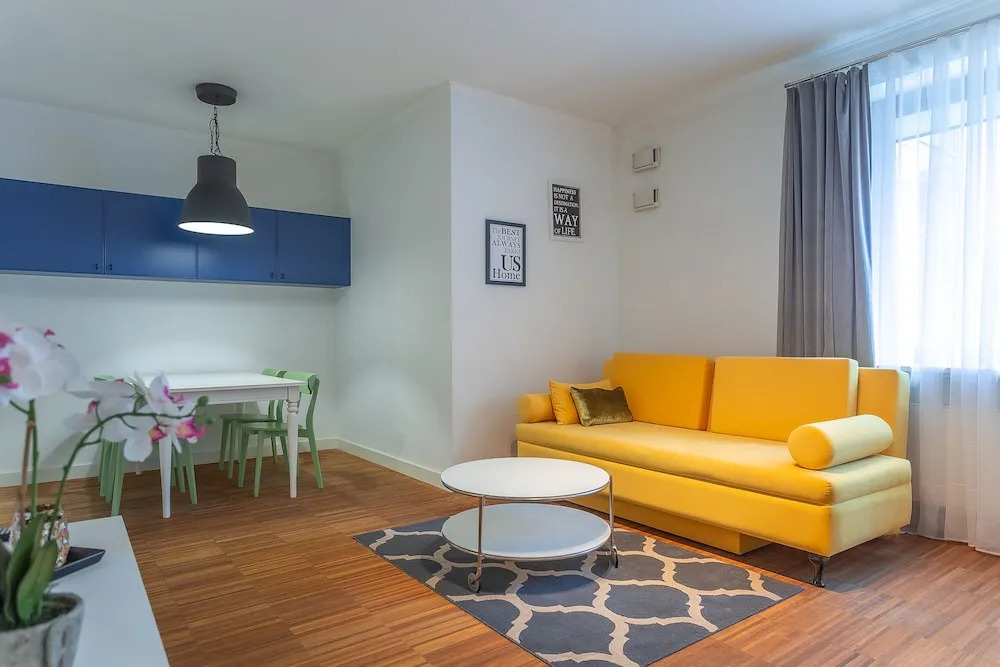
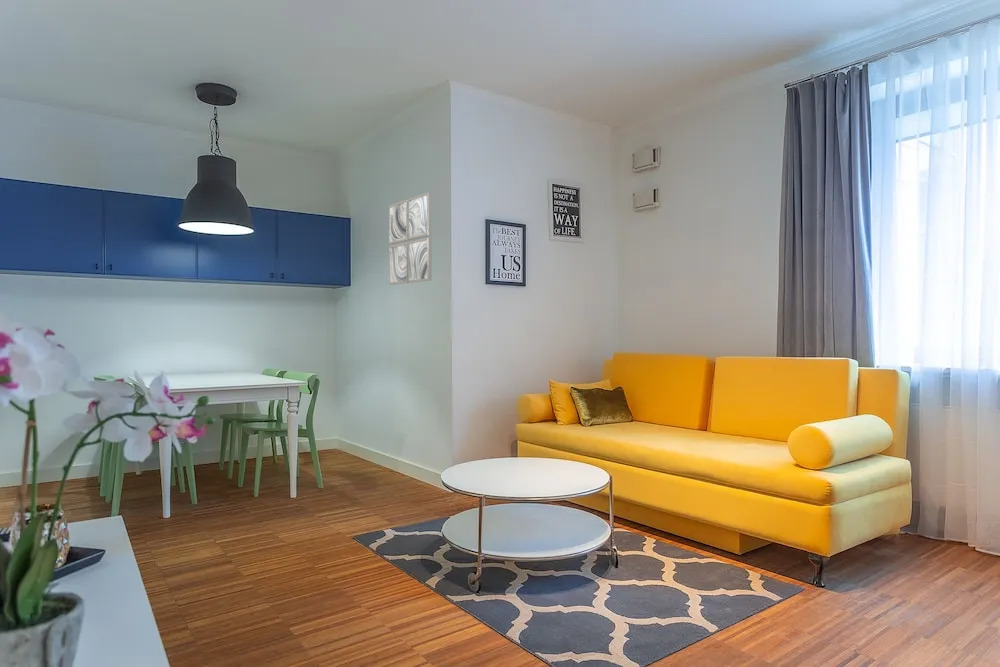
+ wall art [388,192,433,286]
